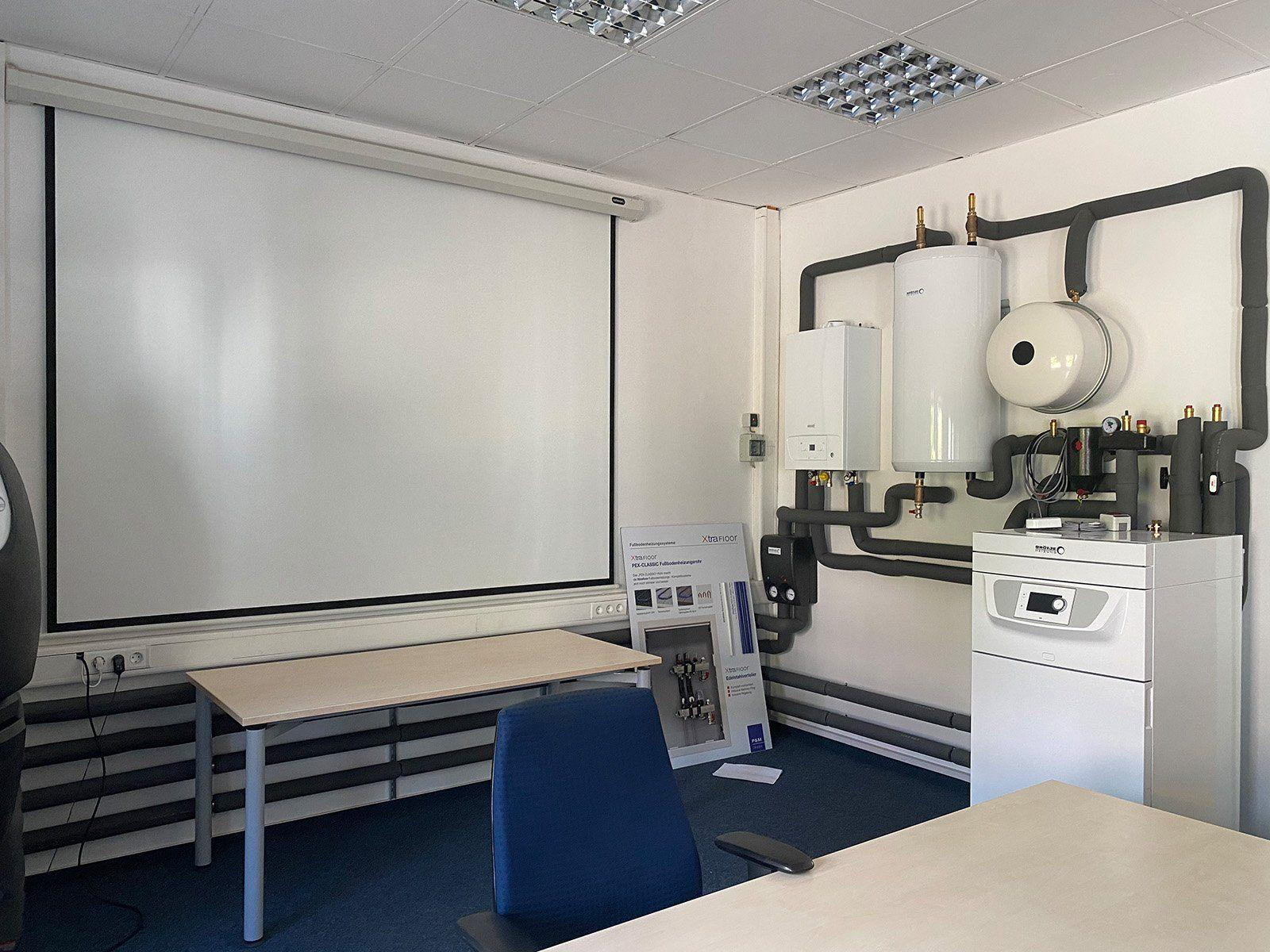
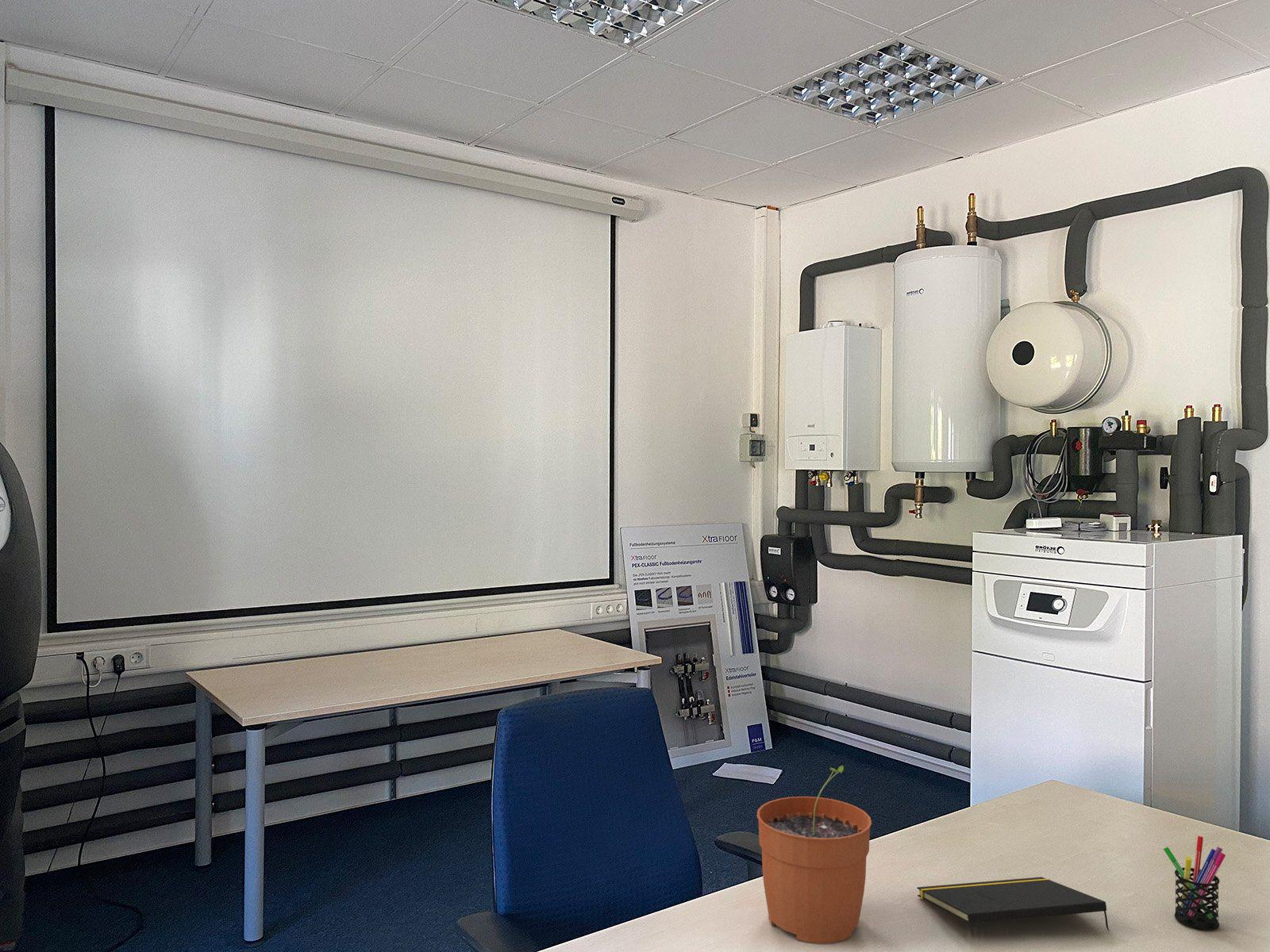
+ plant pot [756,765,872,944]
+ notepad [916,876,1110,931]
+ pen holder [1163,835,1226,931]
